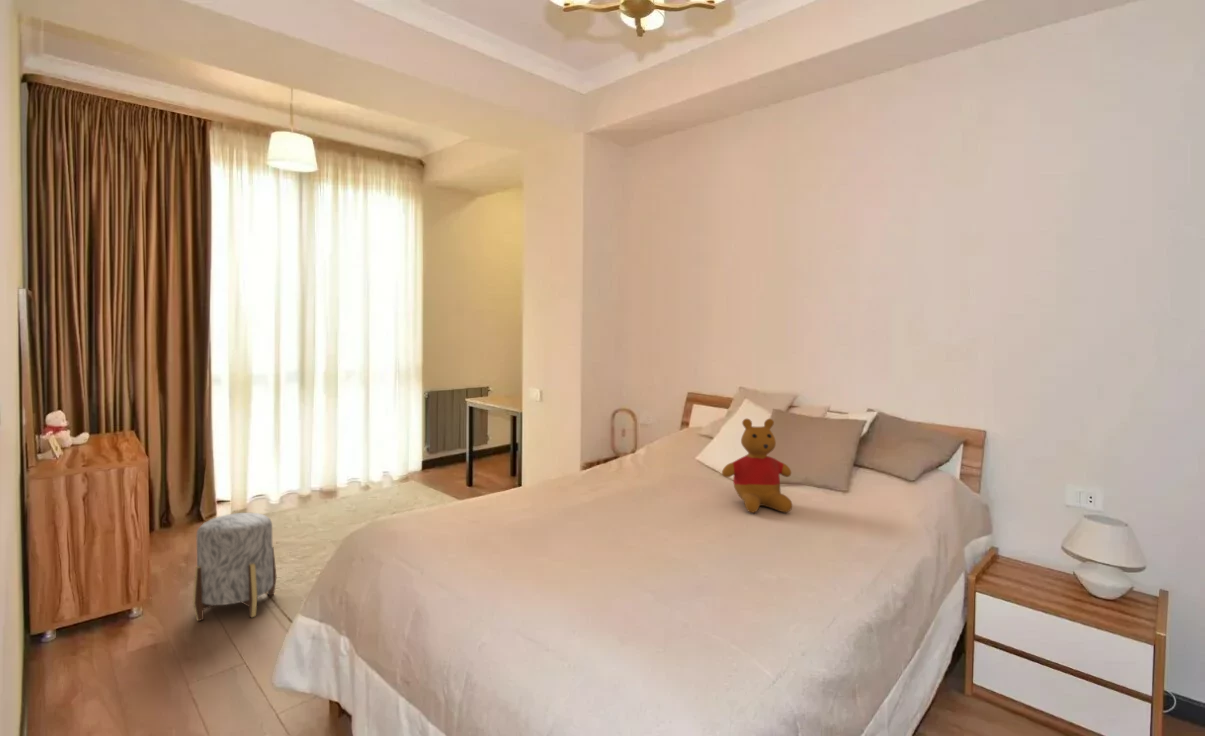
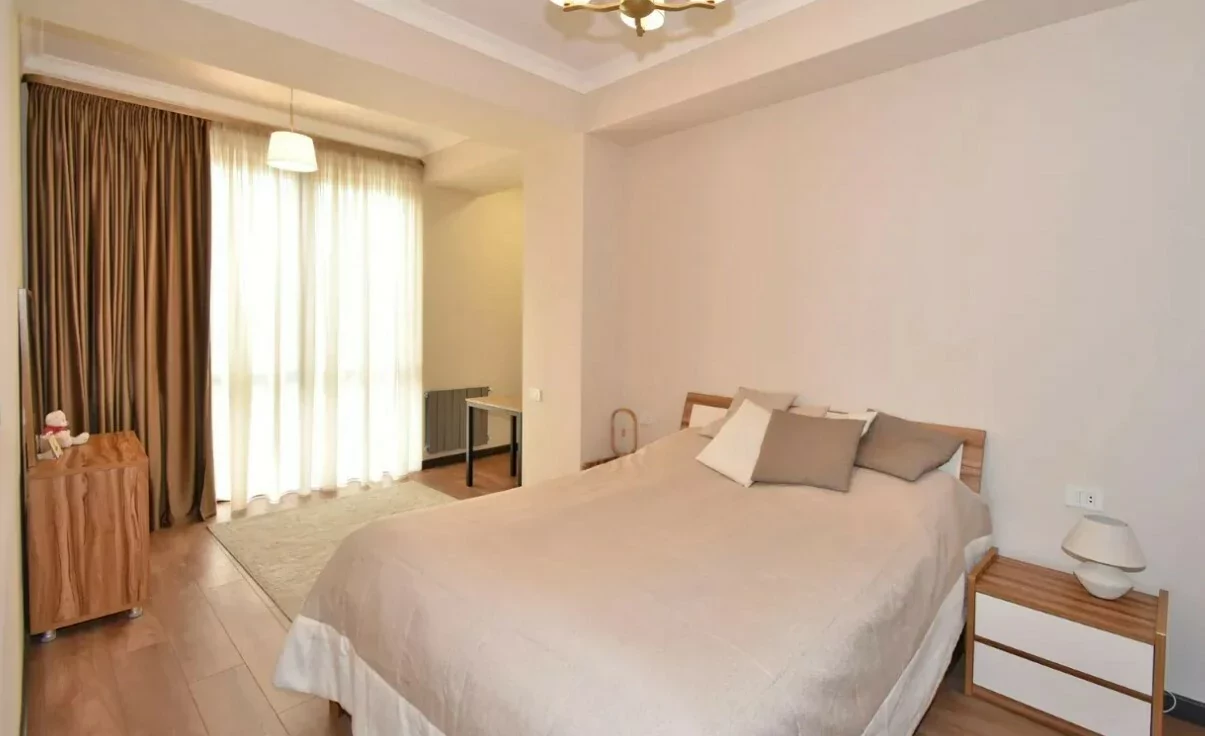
- stool [192,512,278,622]
- teddy bear [721,418,793,514]
